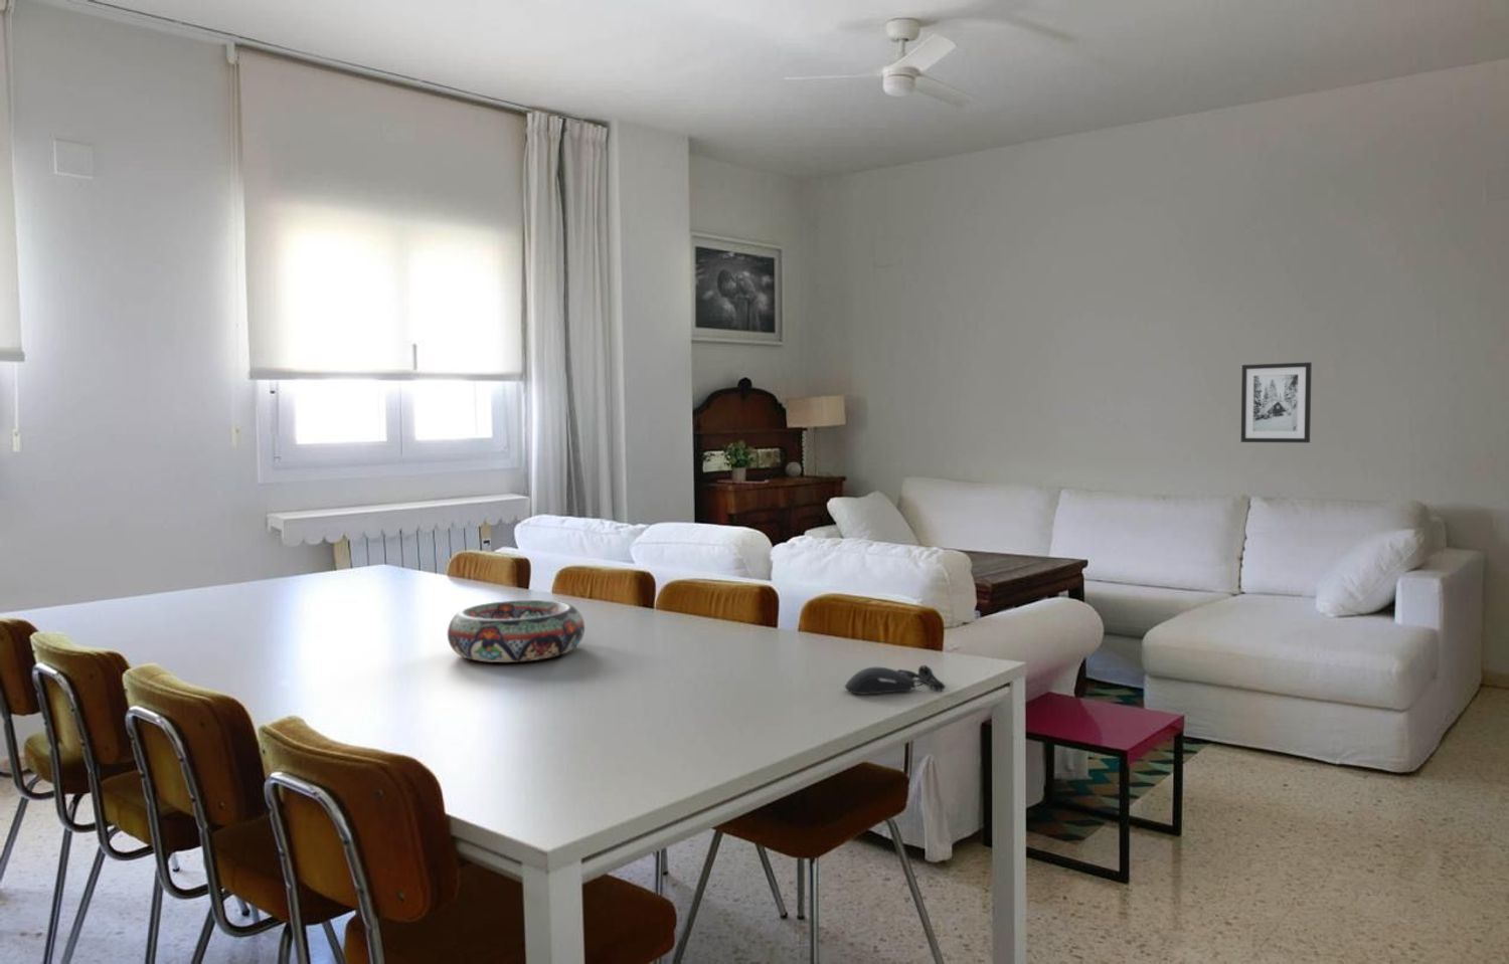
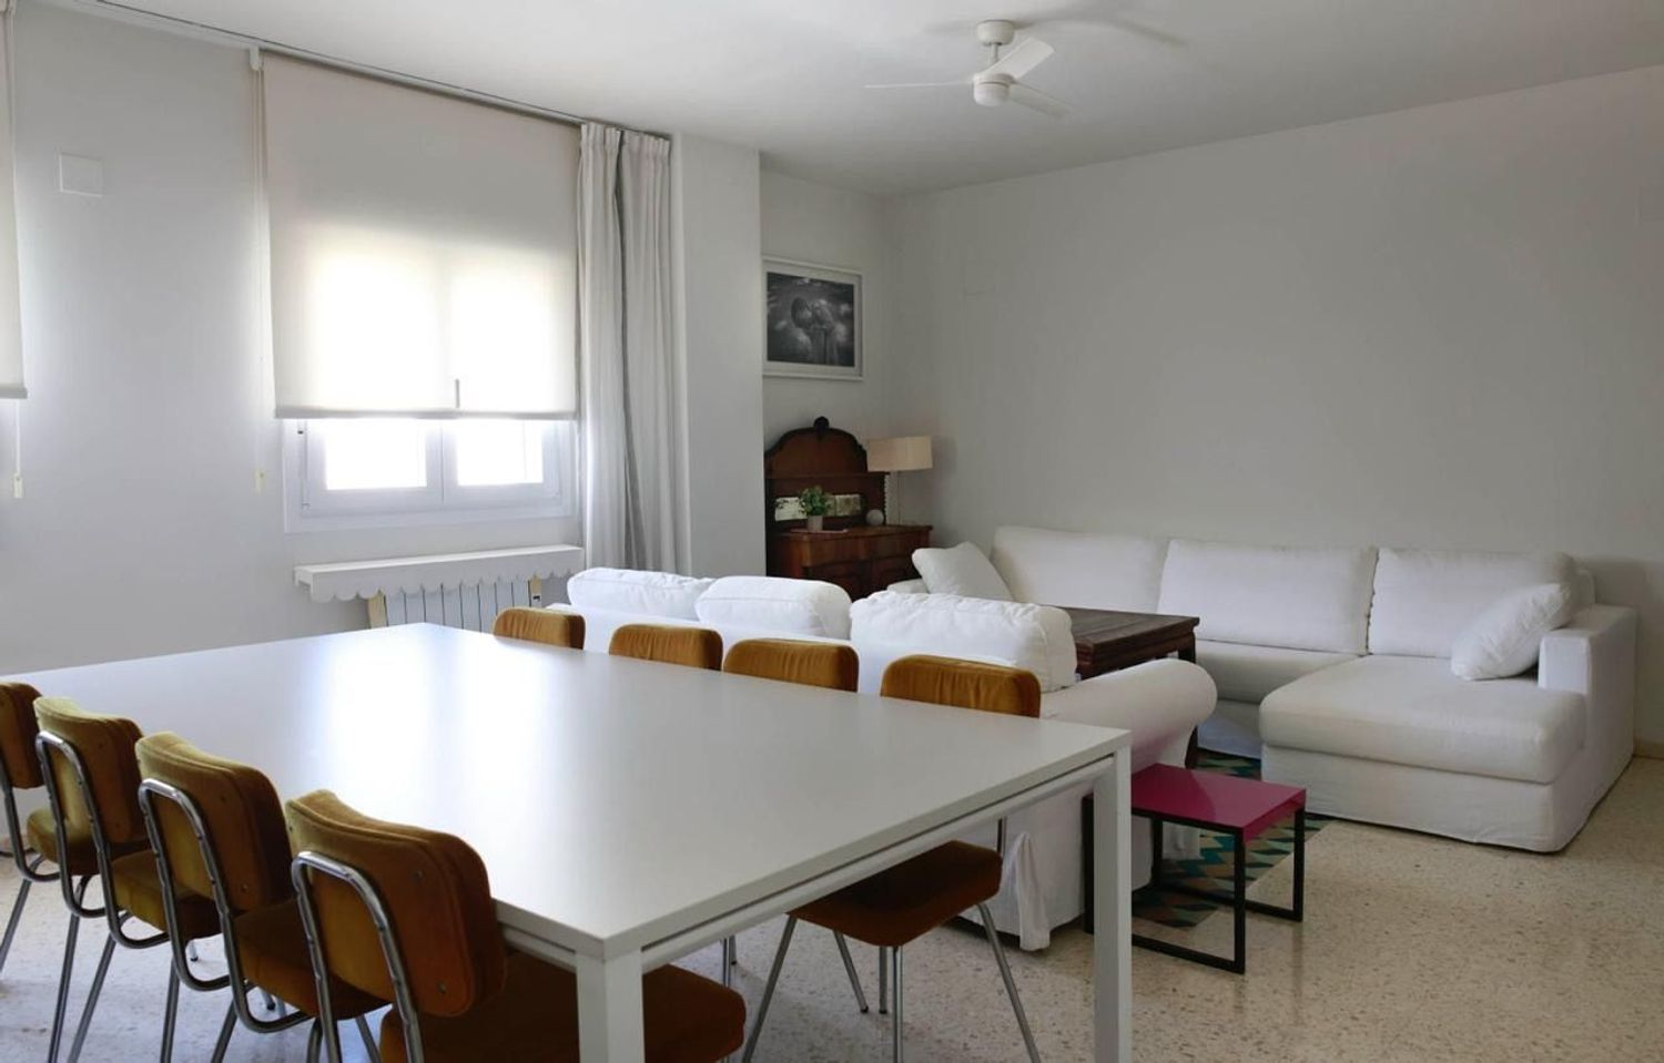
- wall art [1241,362,1313,443]
- decorative bowl [447,599,585,664]
- computer mouse [844,664,947,695]
